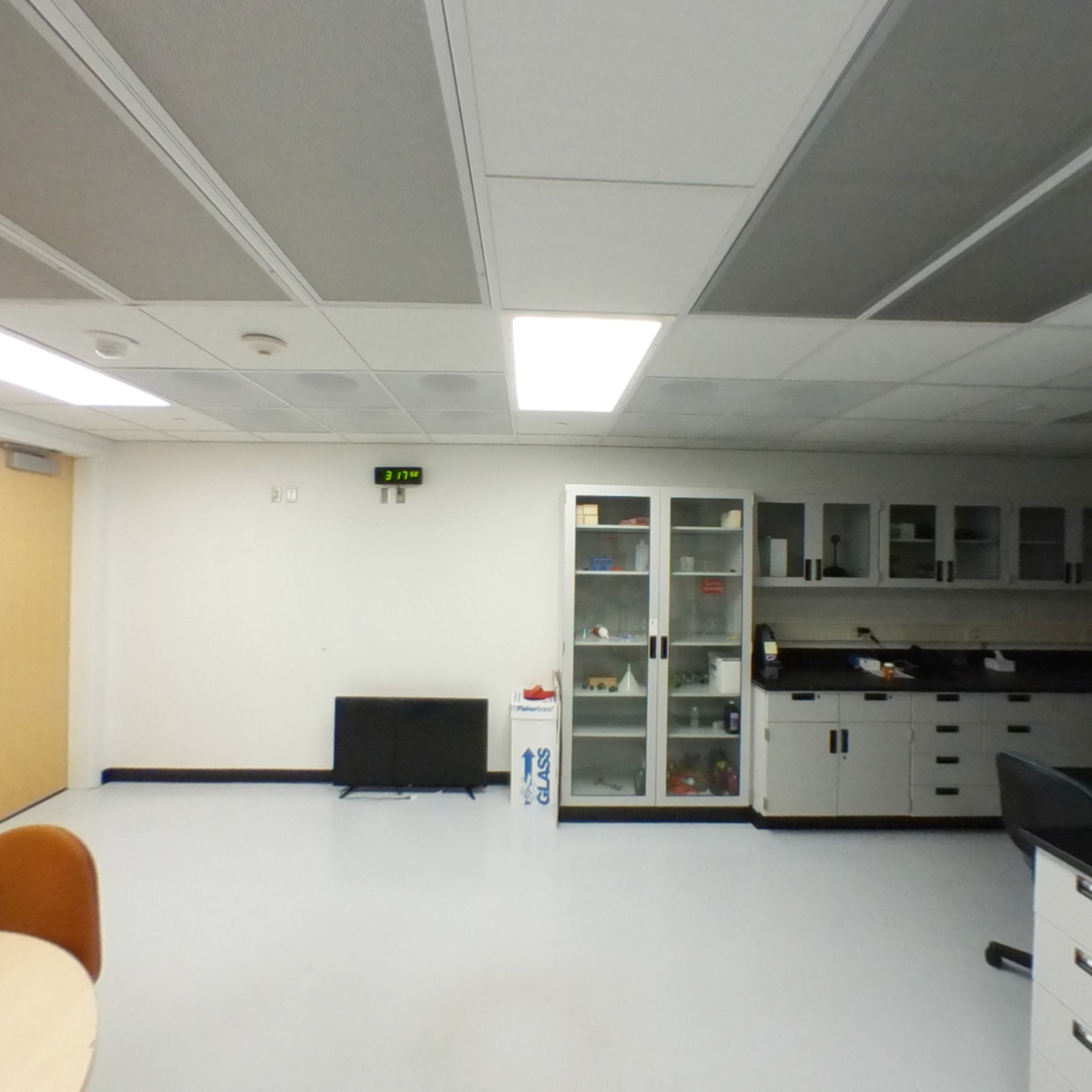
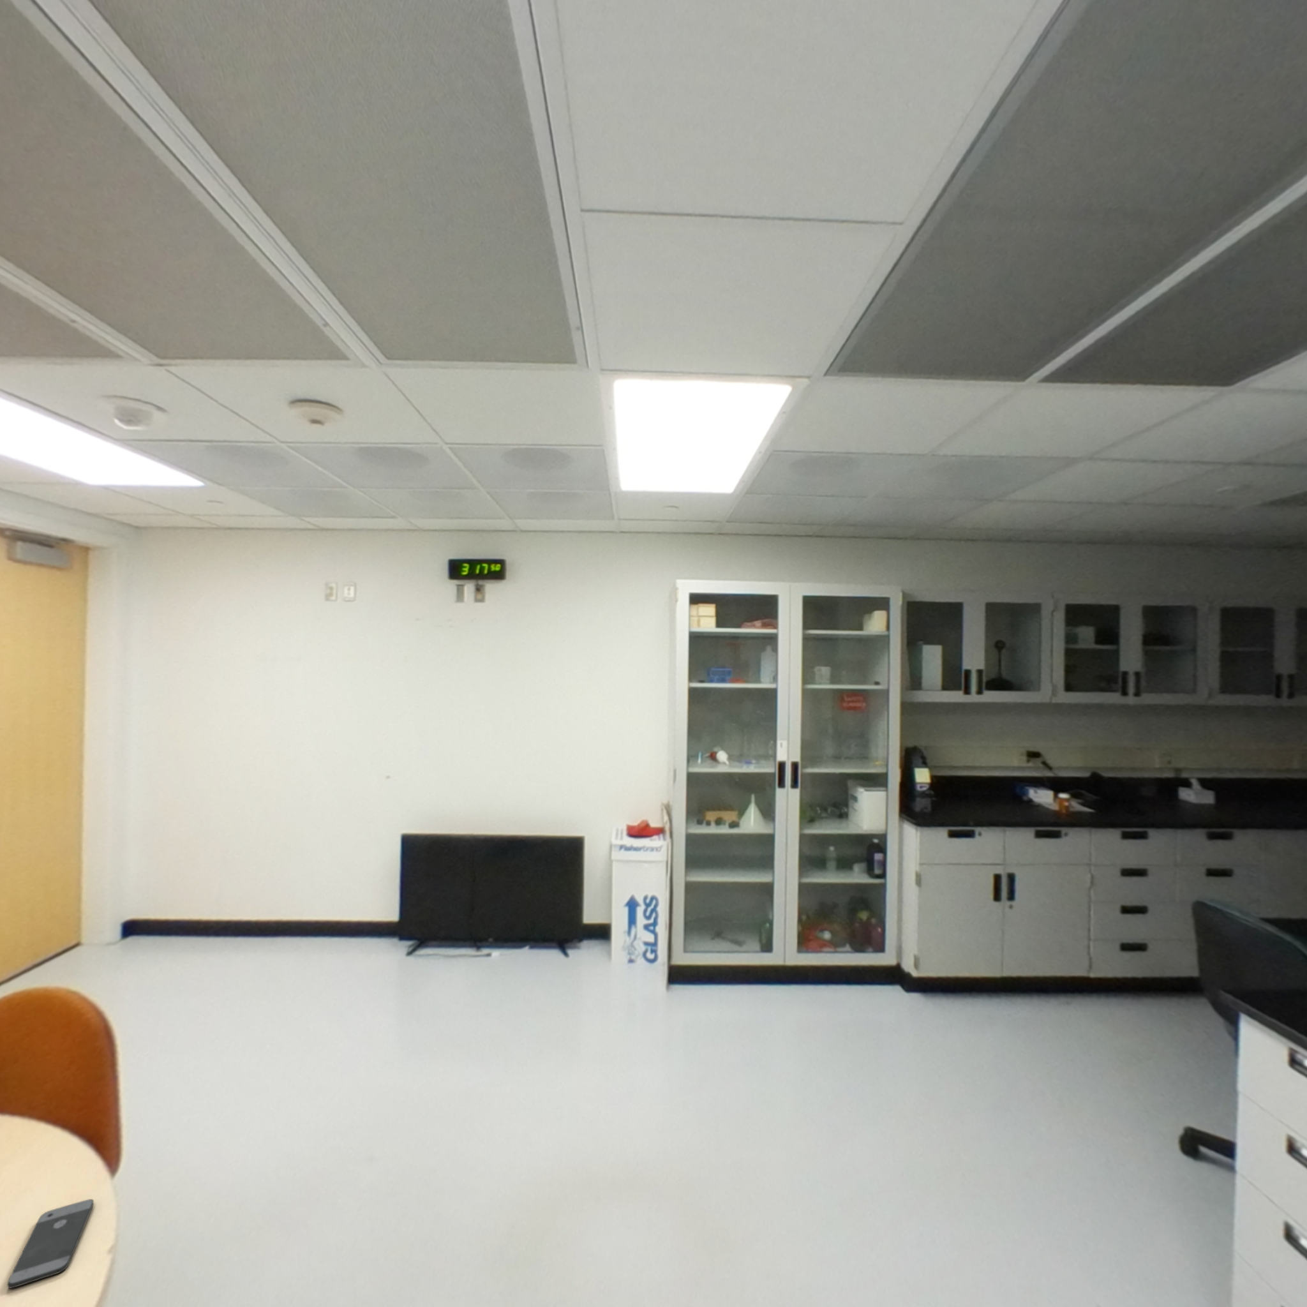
+ smartphone [7,1198,95,1289]
